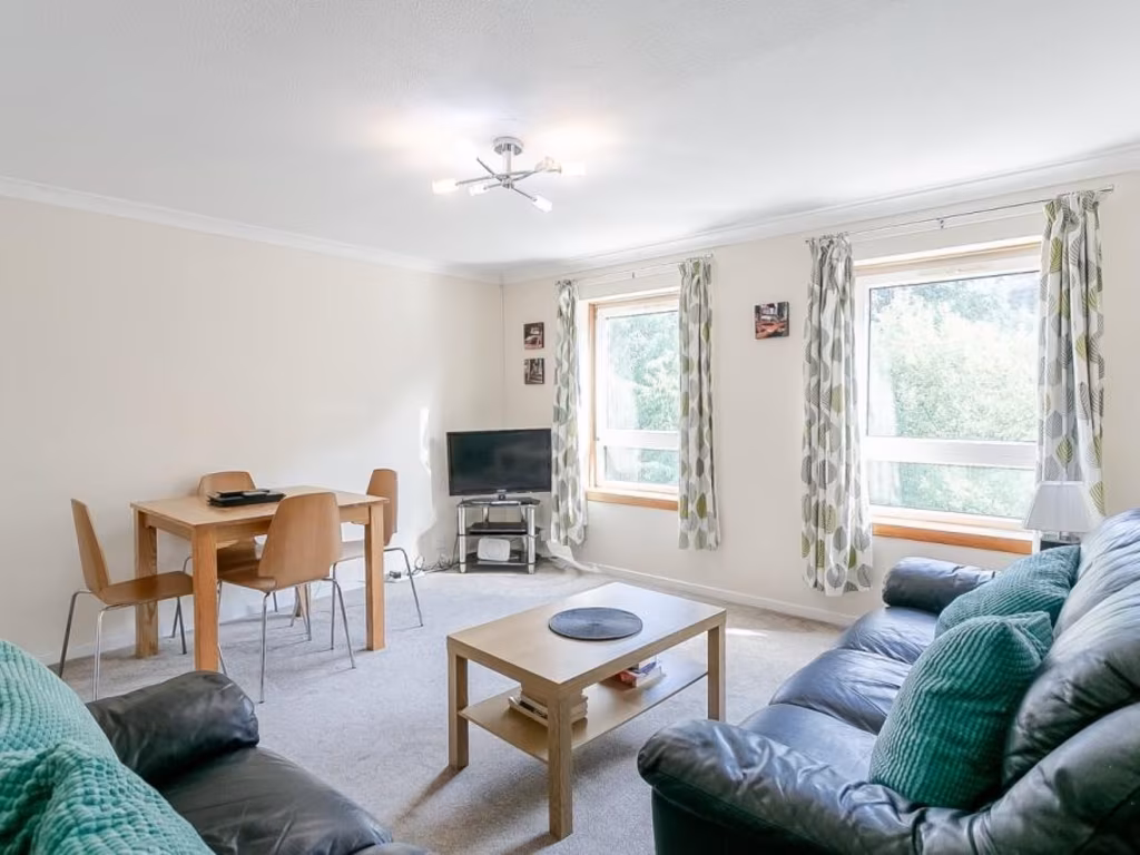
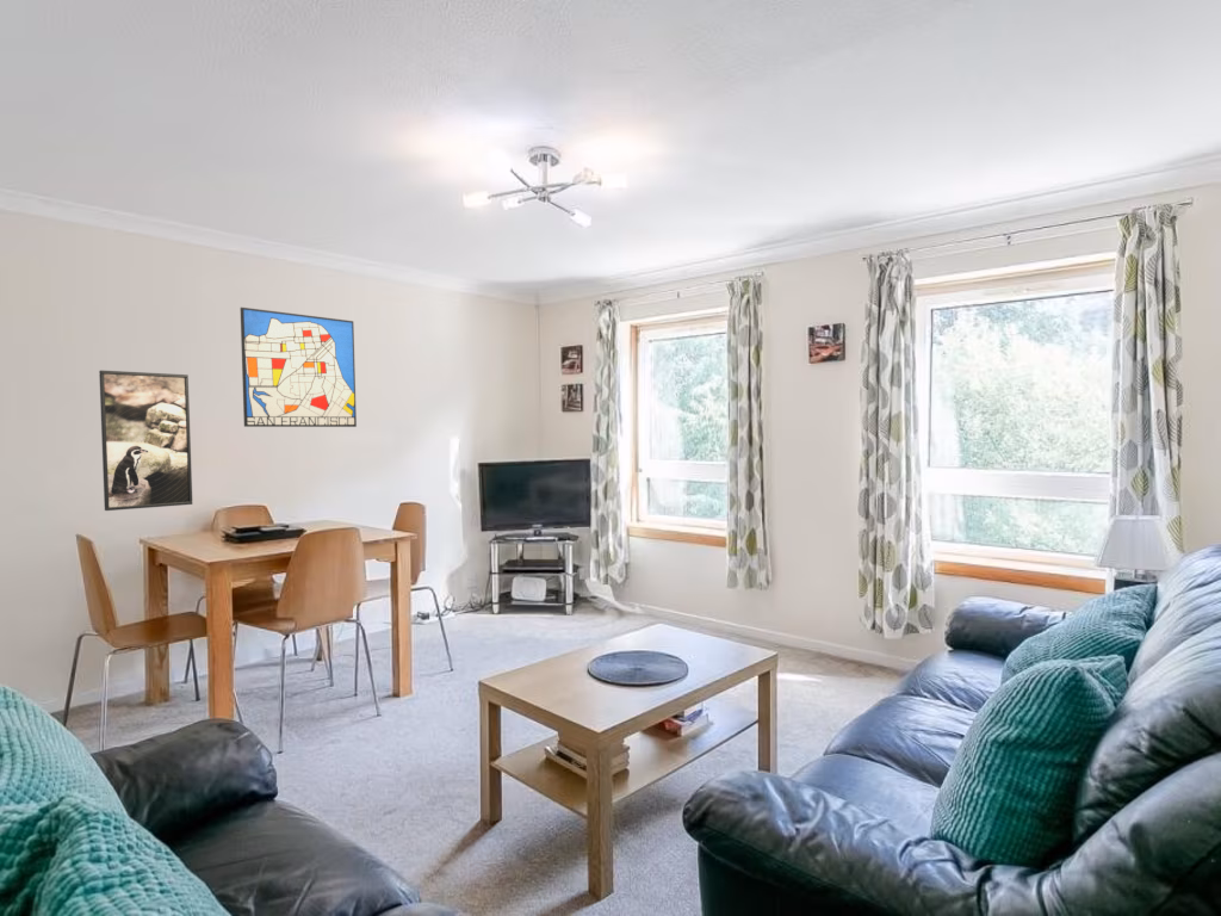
+ wall art [240,307,358,428]
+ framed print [98,370,193,512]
